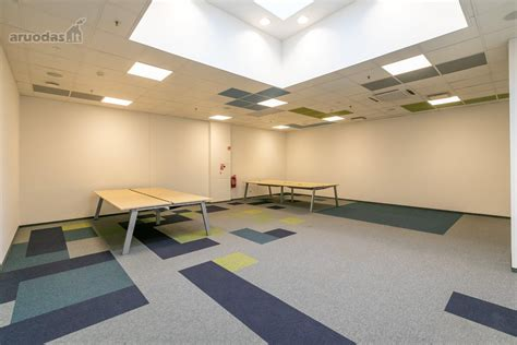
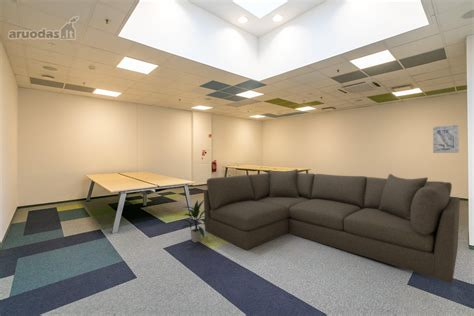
+ sofa [203,168,461,284]
+ wall art [432,124,460,154]
+ indoor plant [178,199,209,243]
